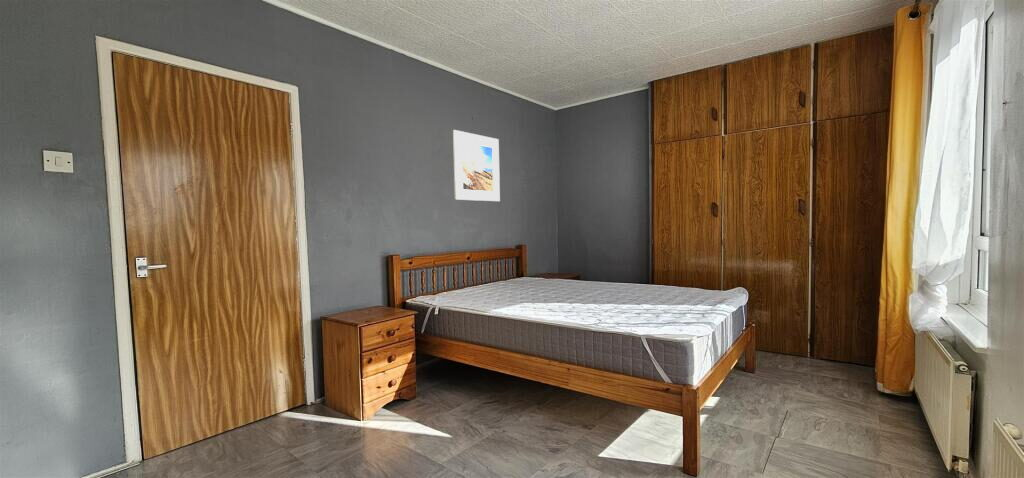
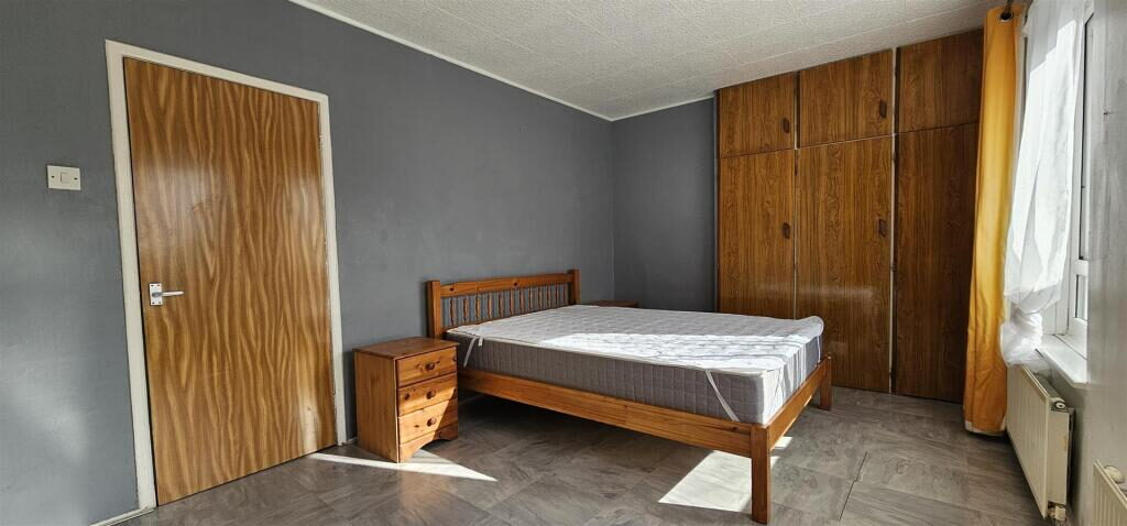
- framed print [452,129,501,202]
